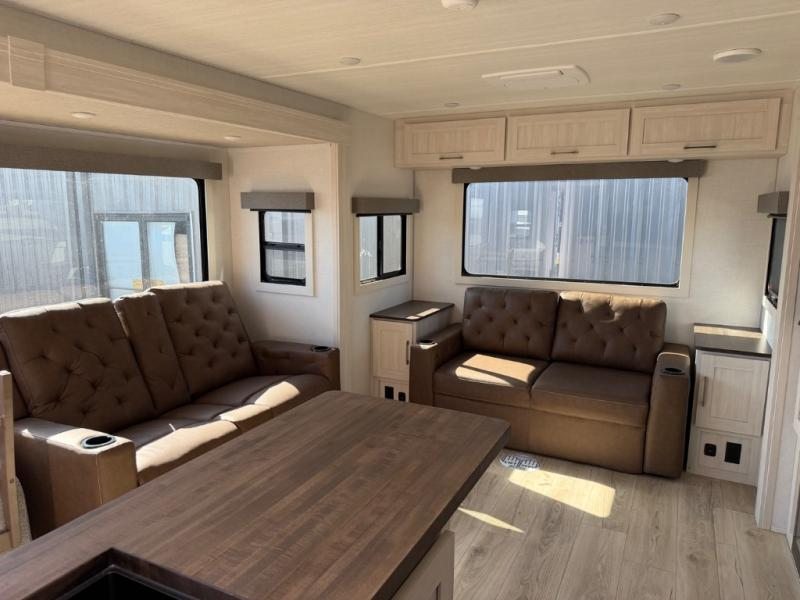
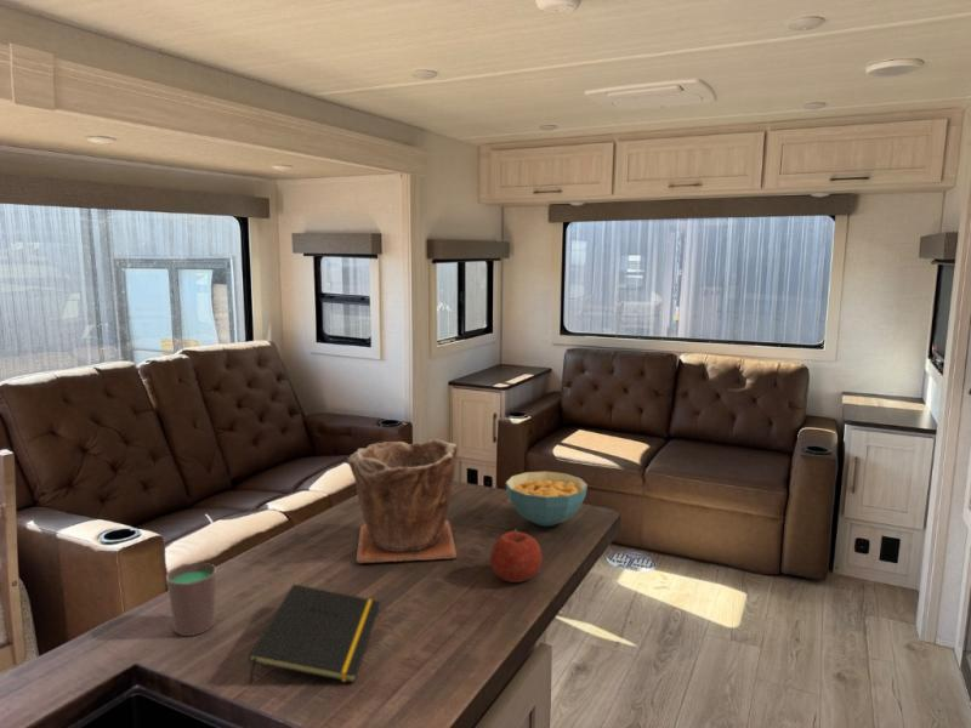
+ notepad [248,584,381,686]
+ plant pot [346,438,459,564]
+ fruit [489,528,544,584]
+ cereal bowl [505,471,589,528]
+ cup [165,562,218,637]
